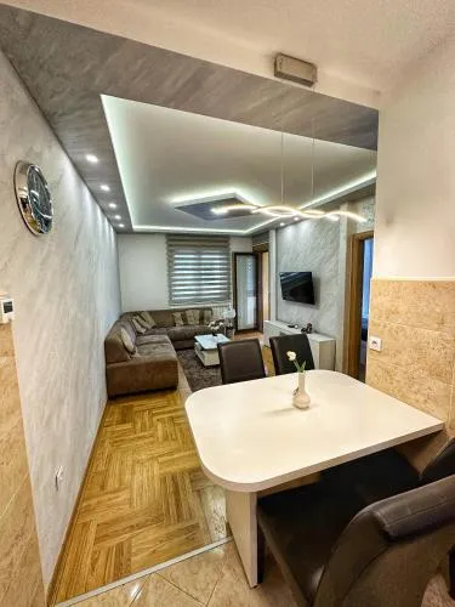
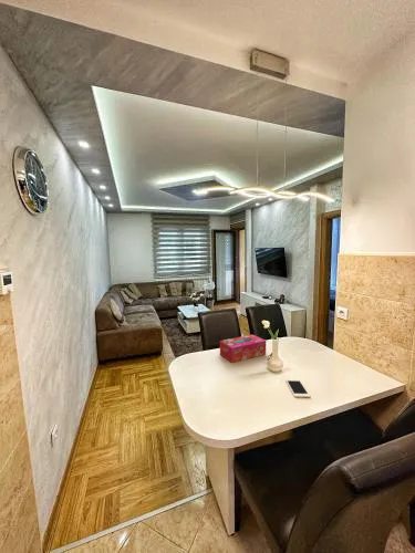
+ tissue box [219,334,267,364]
+ cell phone [284,378,311,398]
